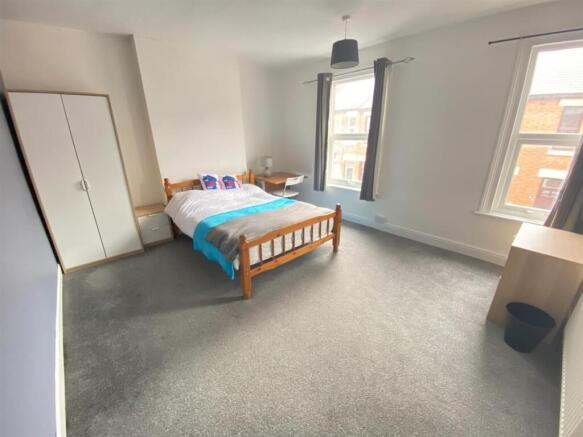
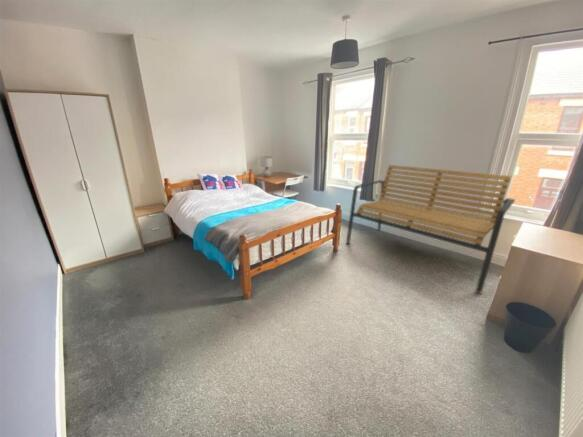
+ bench [345,164,516,294]
